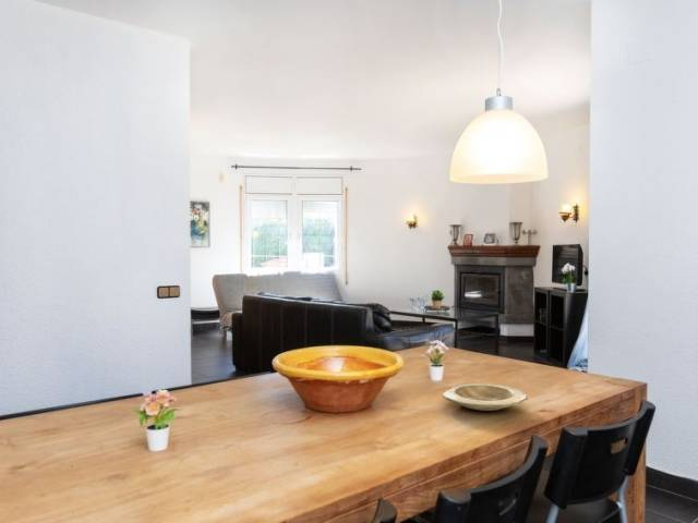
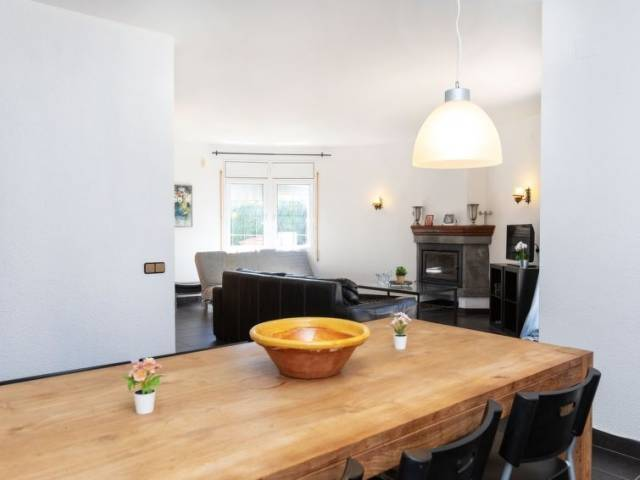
- plate [442,382,529,412]
